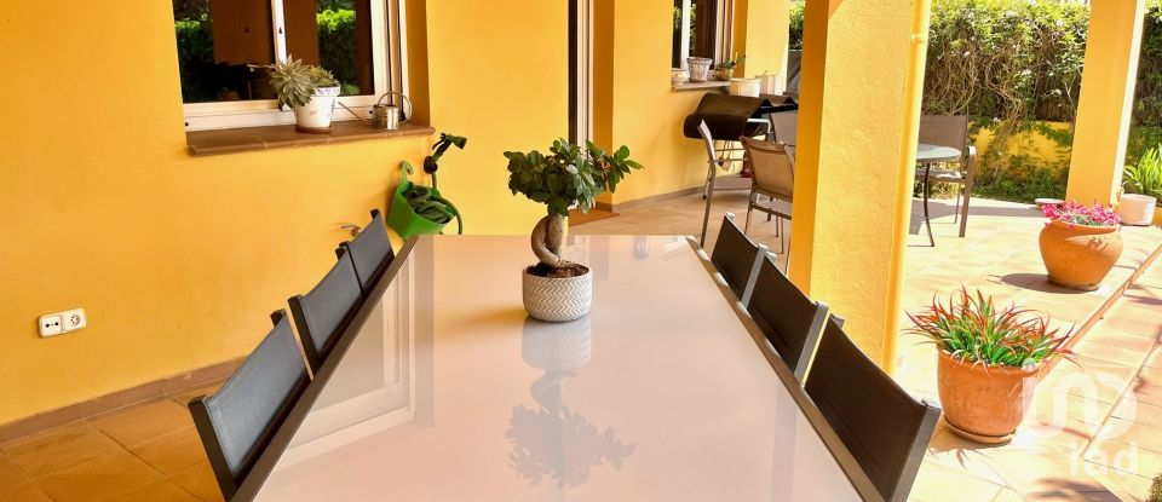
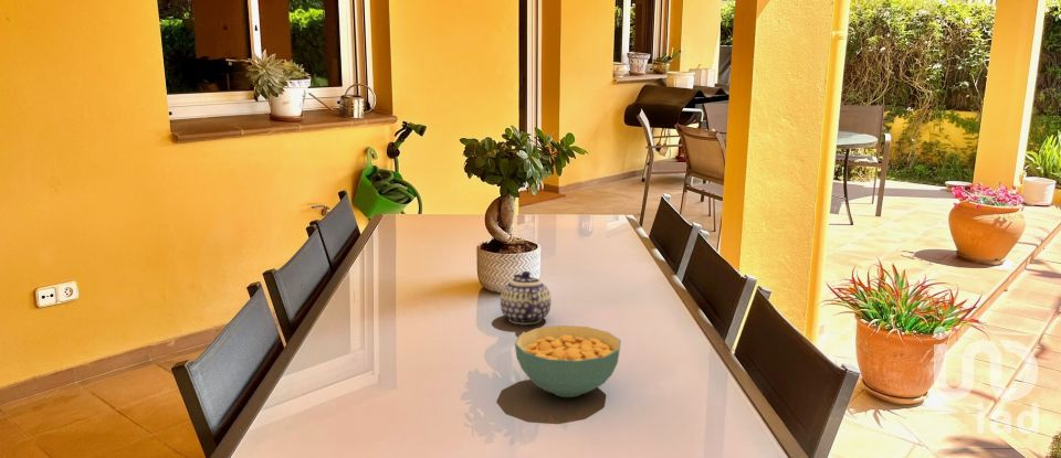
+ teapot [500,270,551,327]
+ cereal bowl [514,324,622,398]
